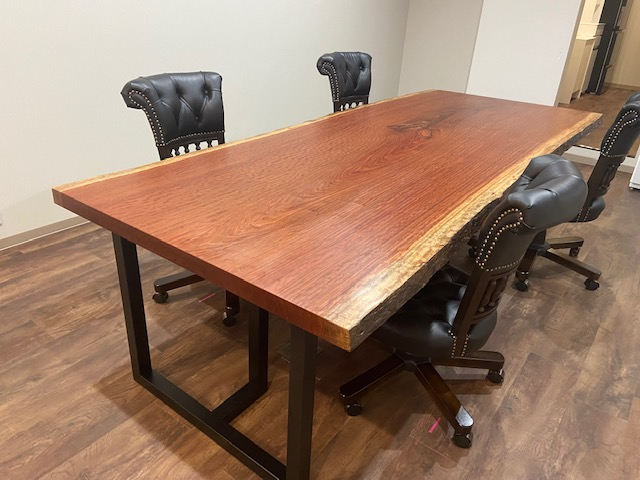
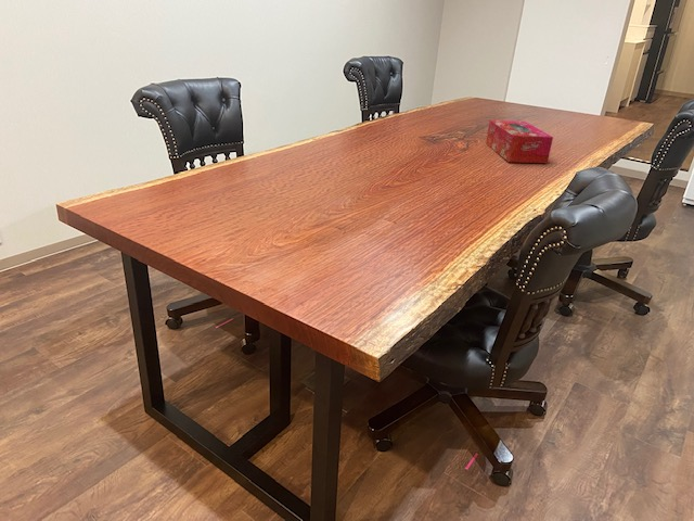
+ tissue box [485,119,554,164]
